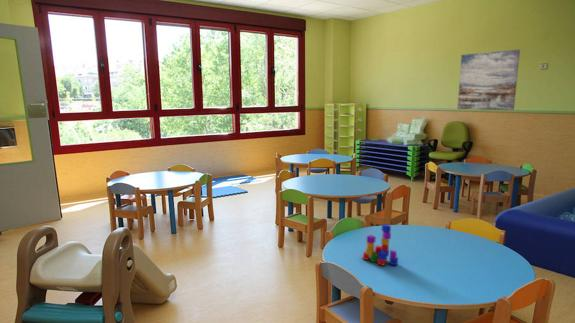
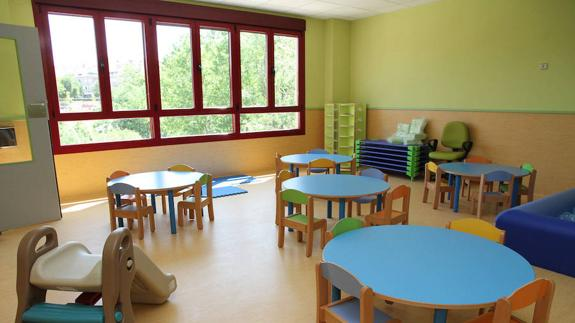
- toy blocks [362,223,399,267]
- wall art [457,49,521,111]
